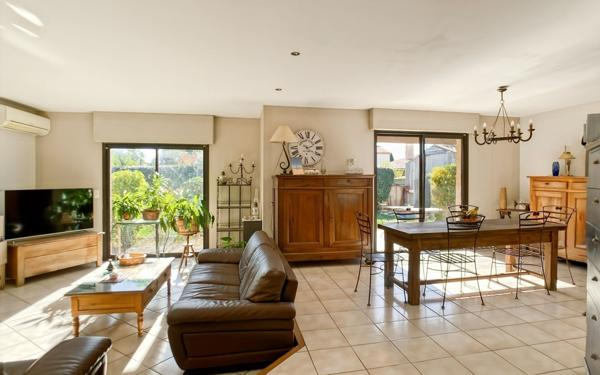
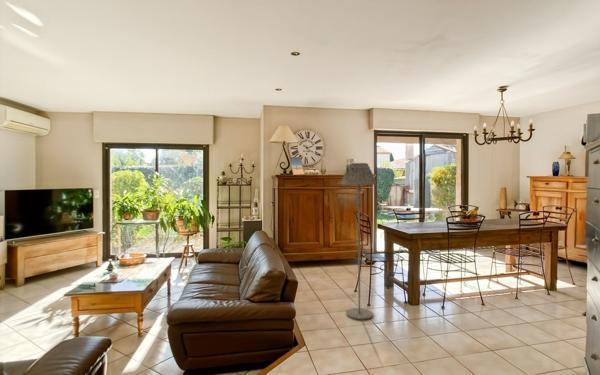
+ floor lamp [341,162,377,321]
